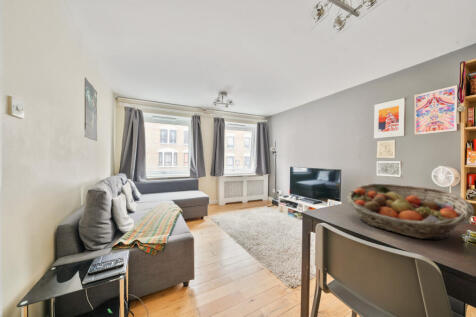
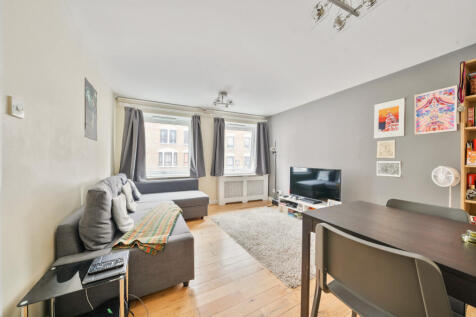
- fruit basket [346,183,475,241]
